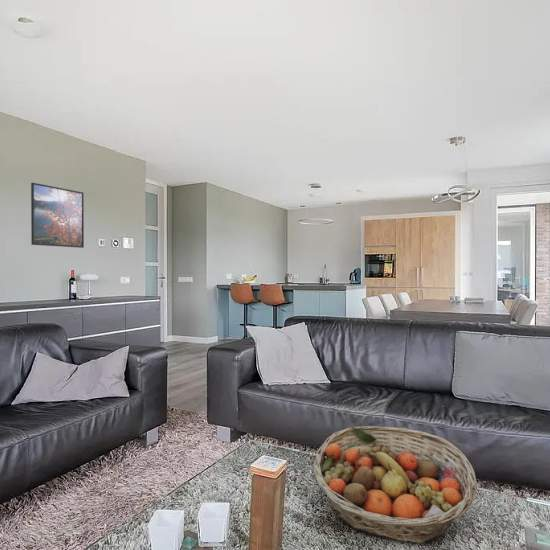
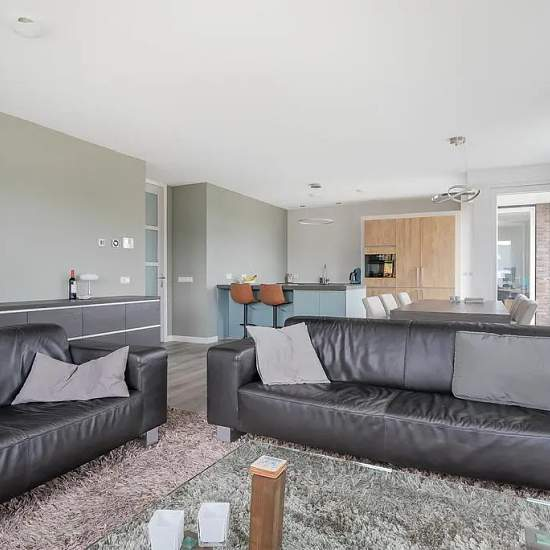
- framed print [30,182,85,249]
- fruit basket [312,425,478,544]
